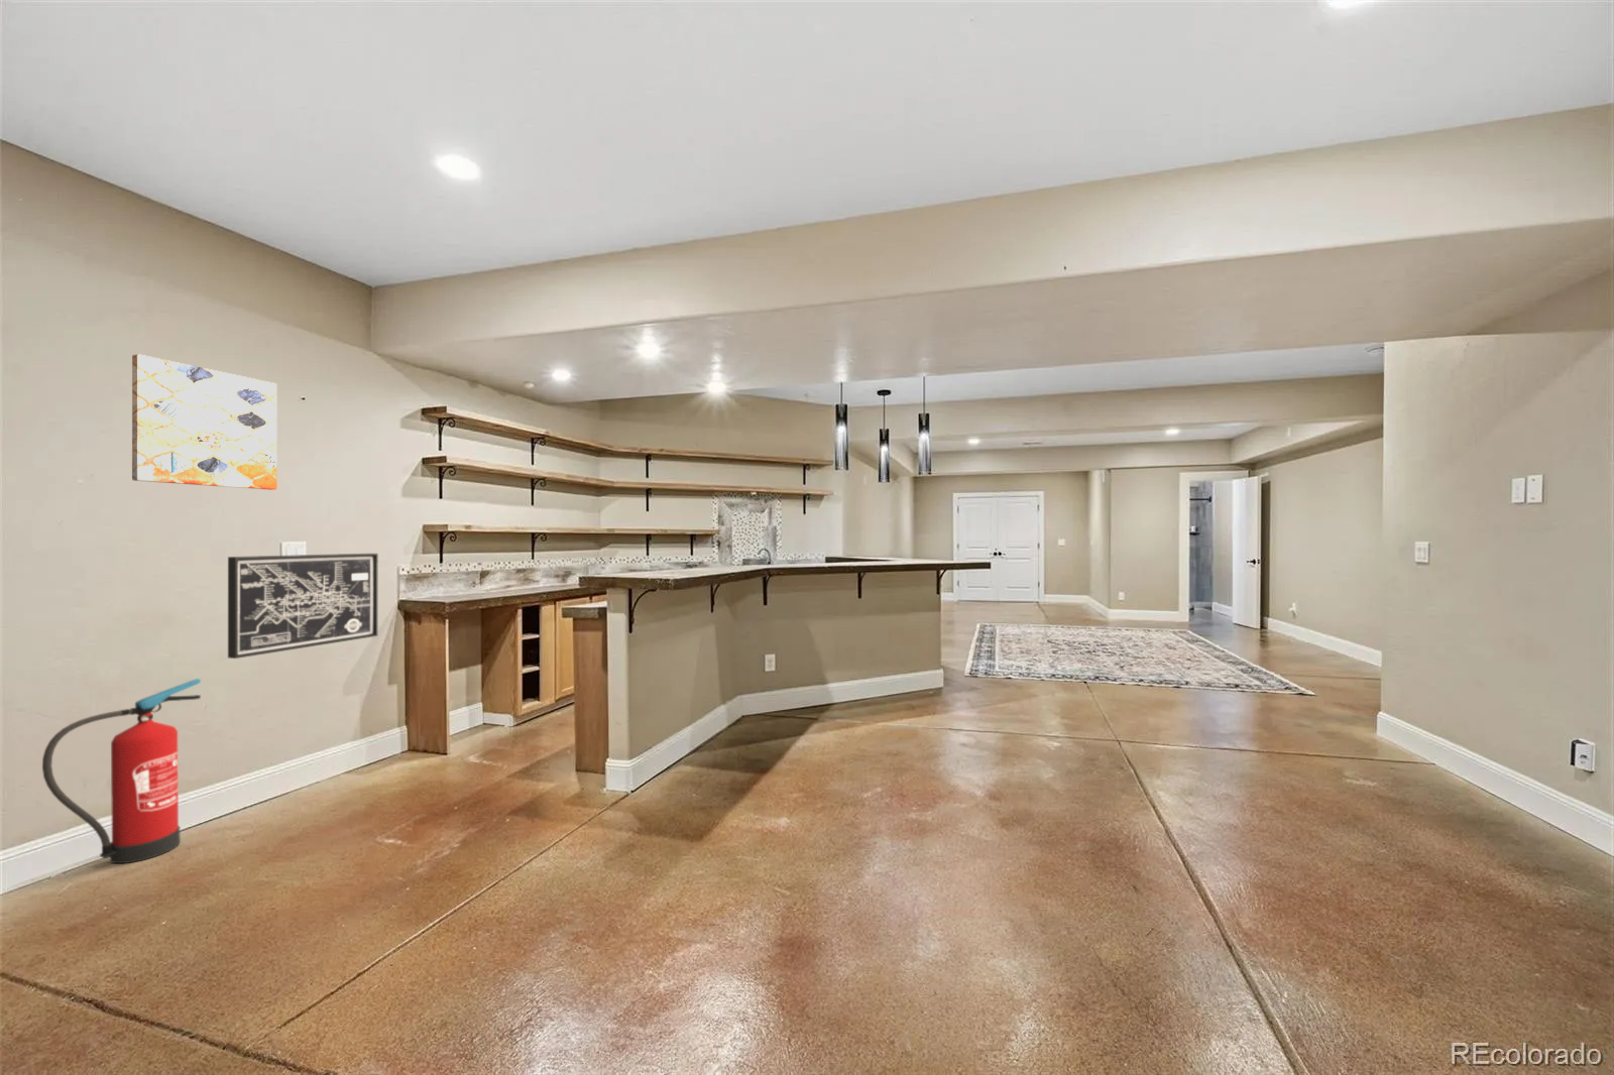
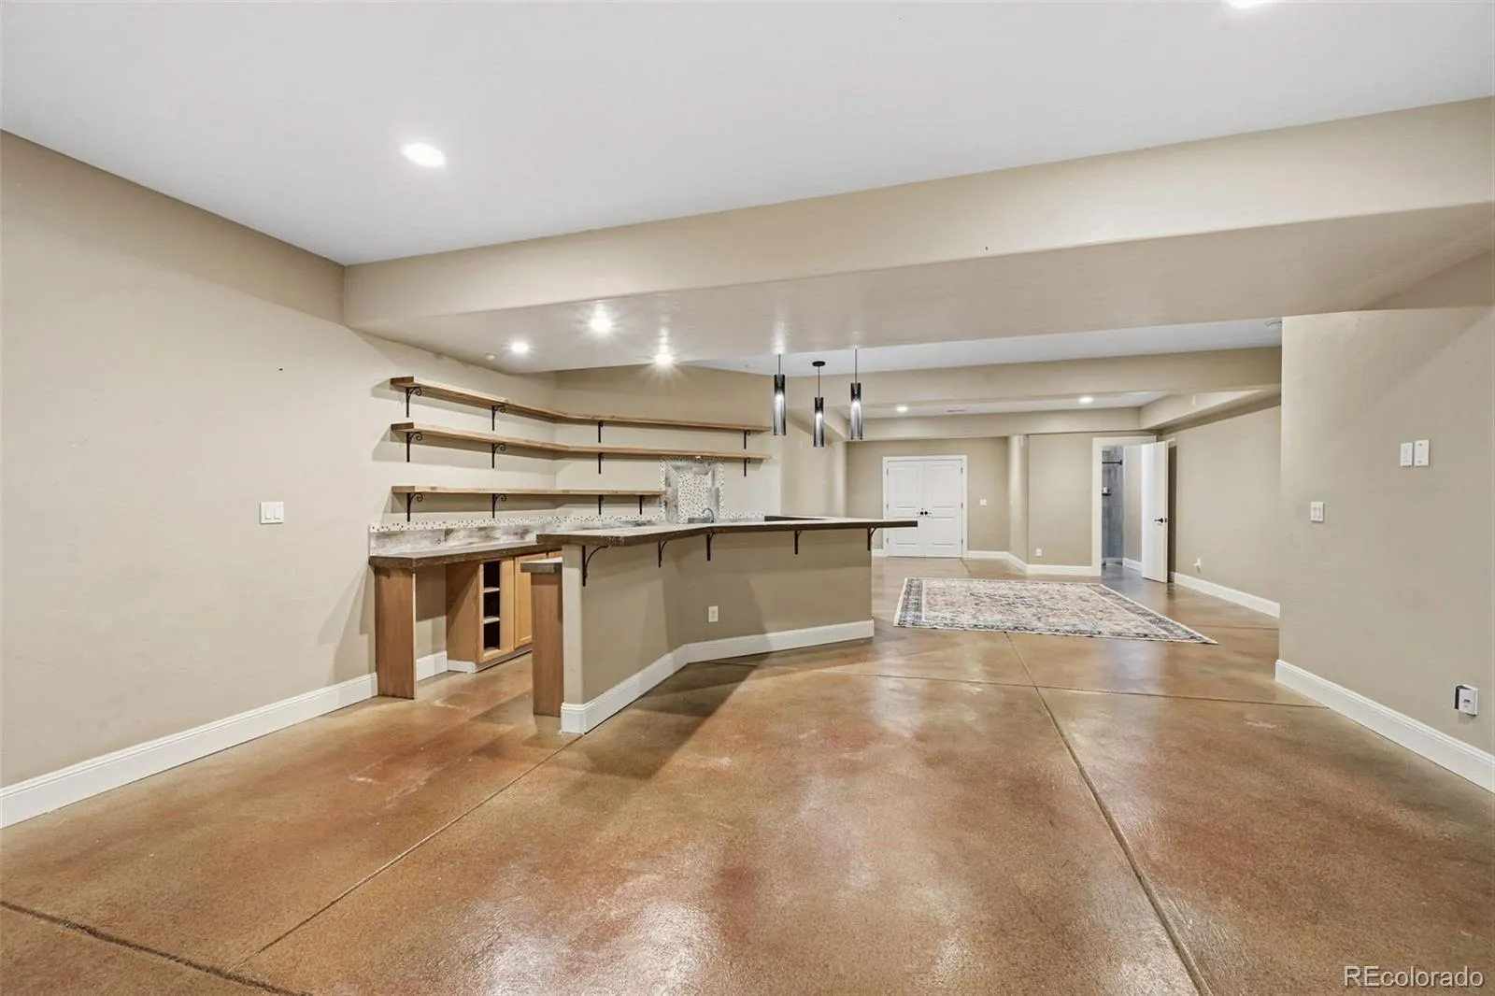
- wall art [227,553,379,660]
- fire extinguisher [41,678,202,864]
- wall art [131,353,278,491]
